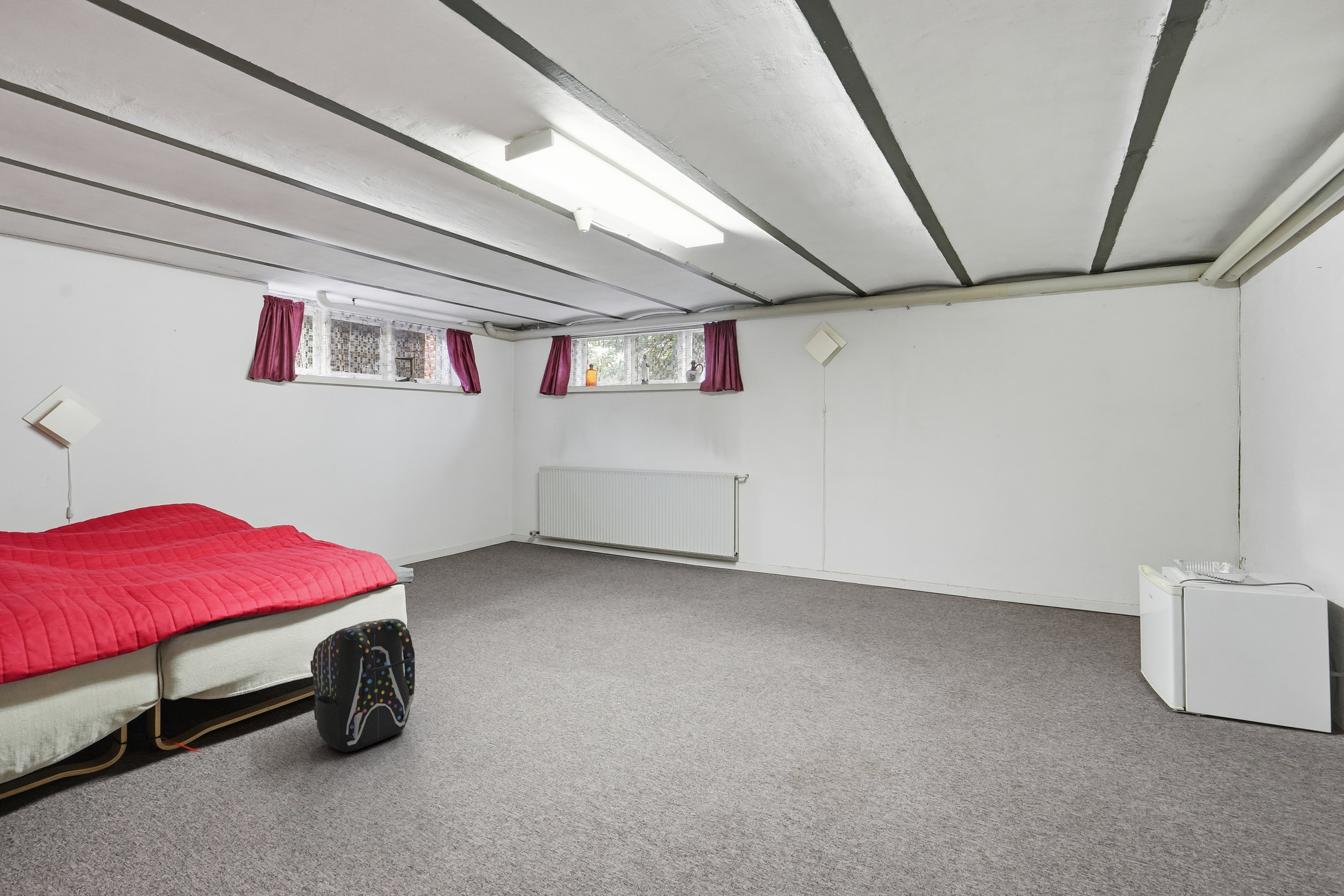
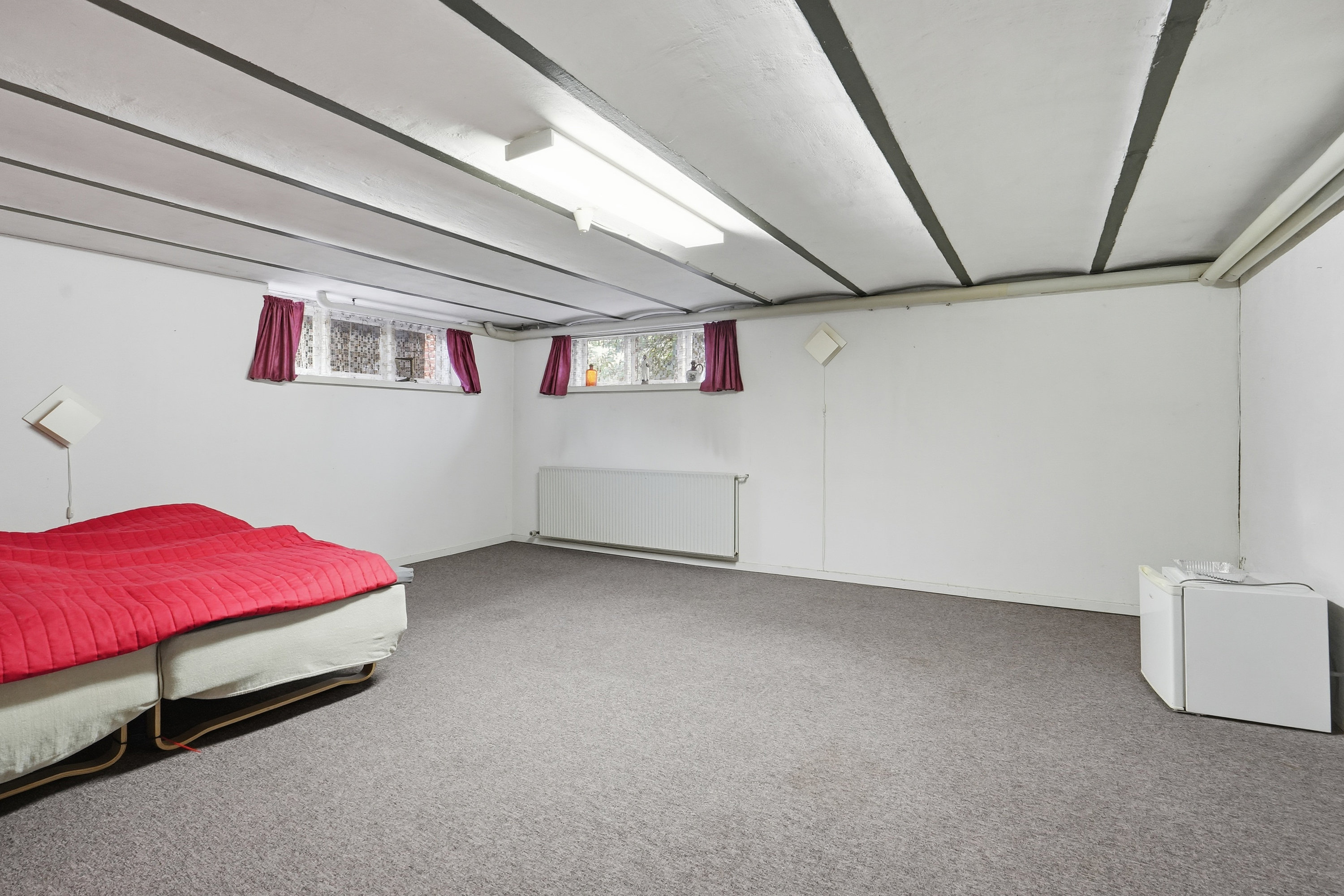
- backpack [310,618,415,753]
